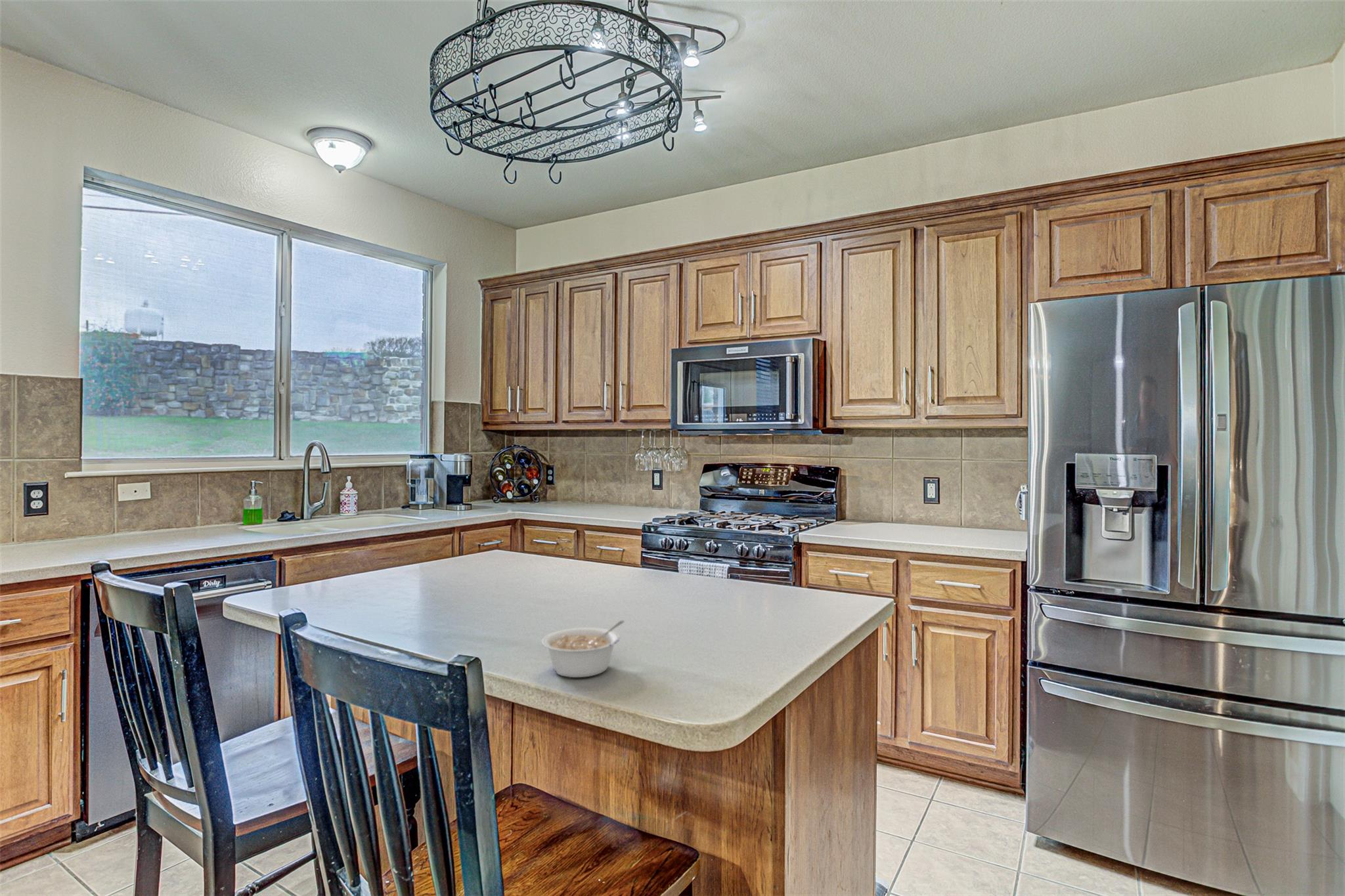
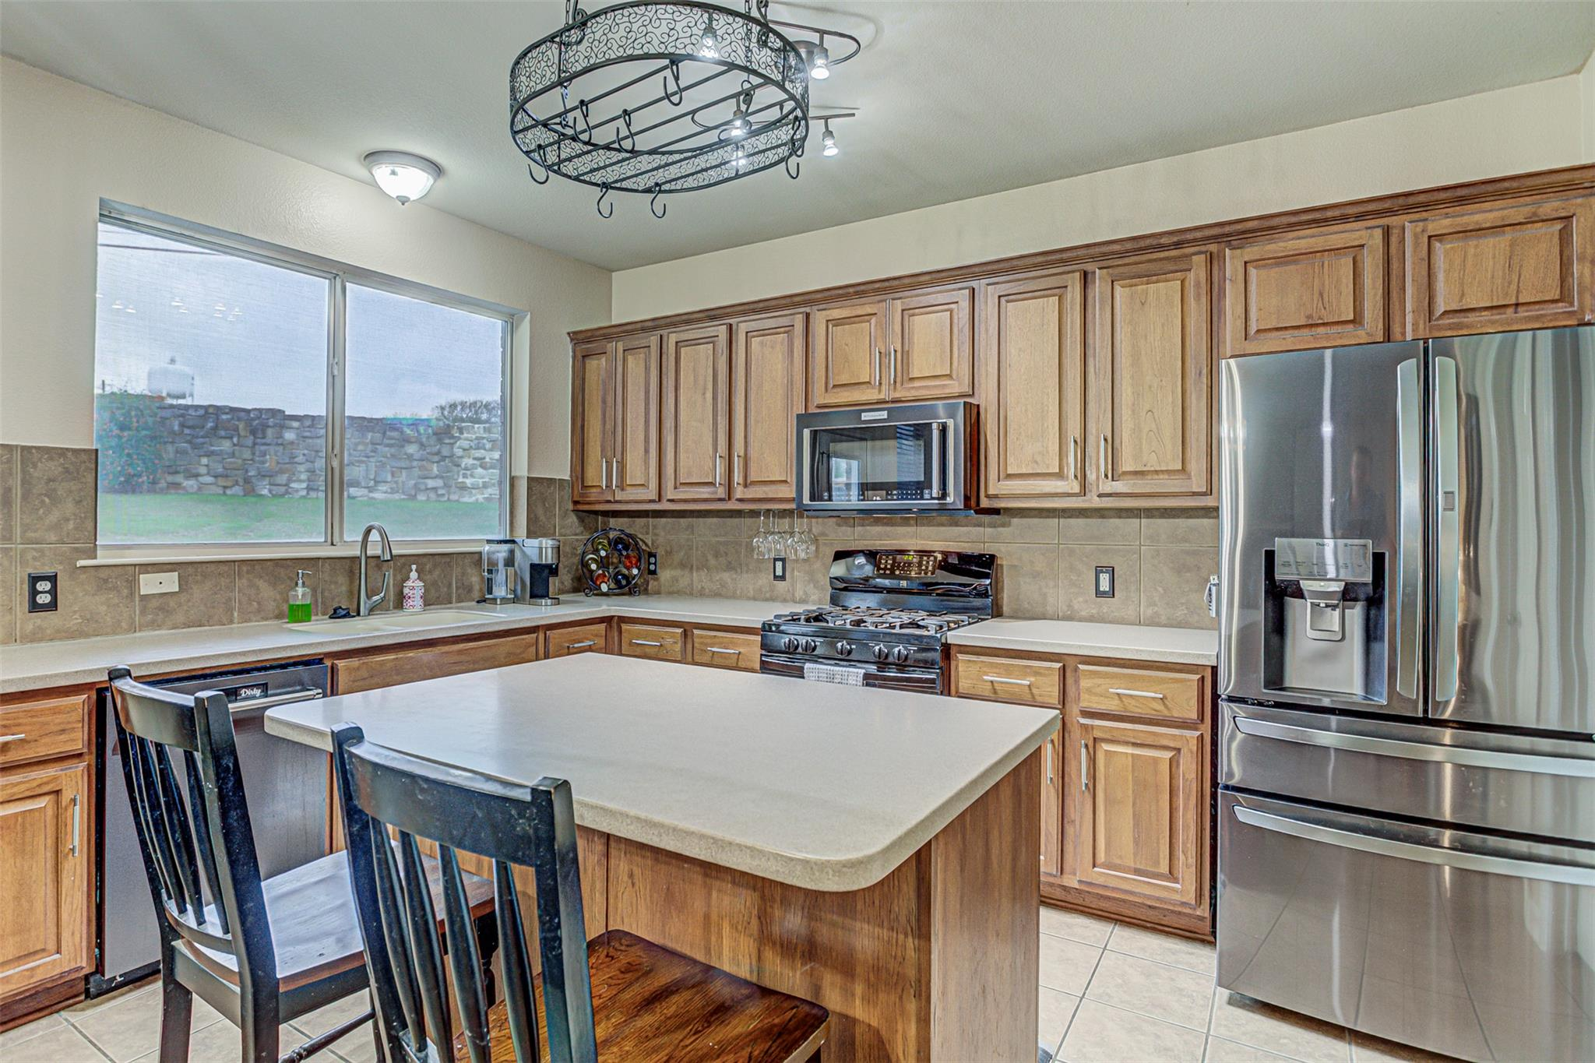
- legume [541,620,625,678]
